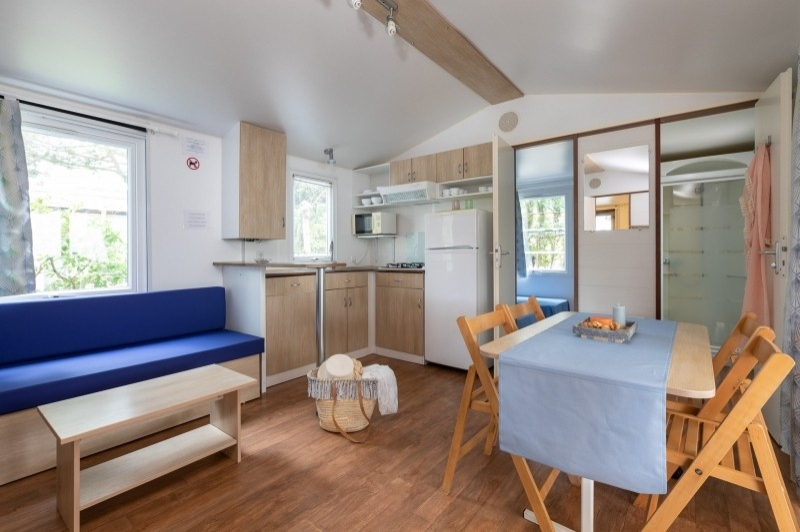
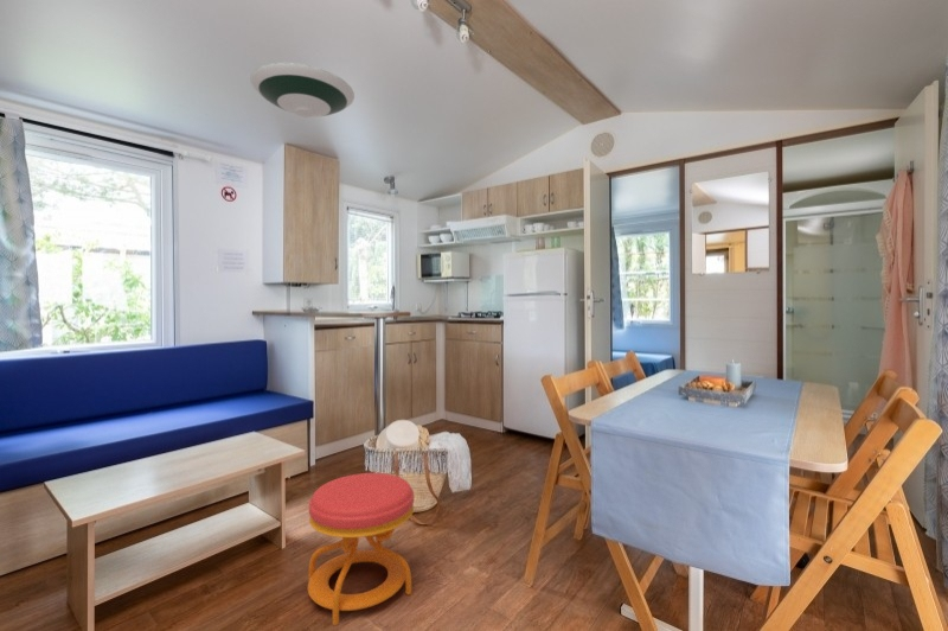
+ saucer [249,62,356,119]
+ stool [307,472,415,626]
